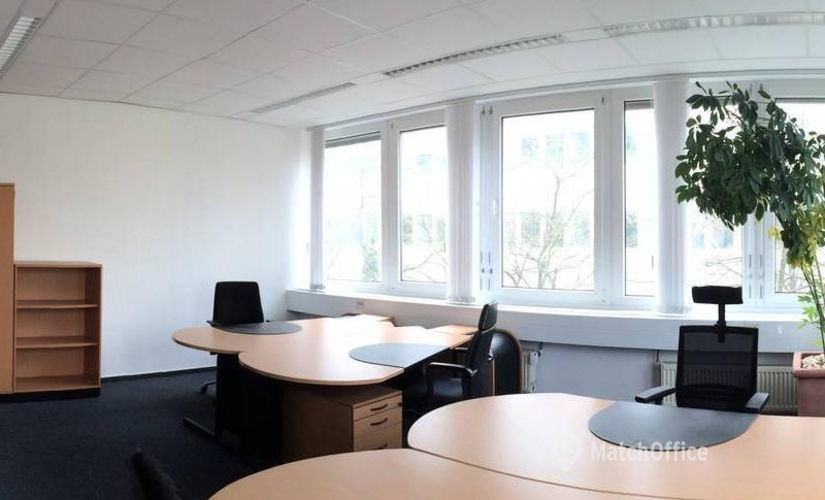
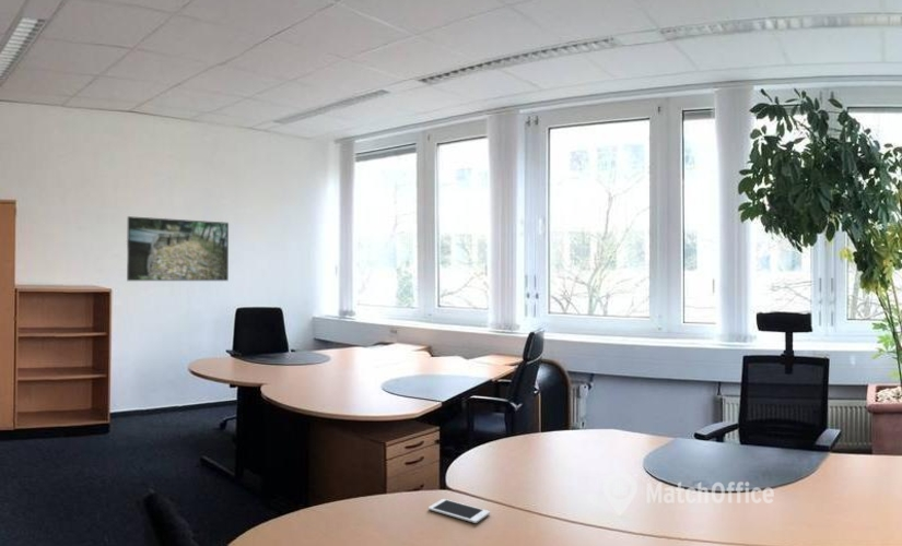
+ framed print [126,215,230,282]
+ cell phone [427,498,491,524]
